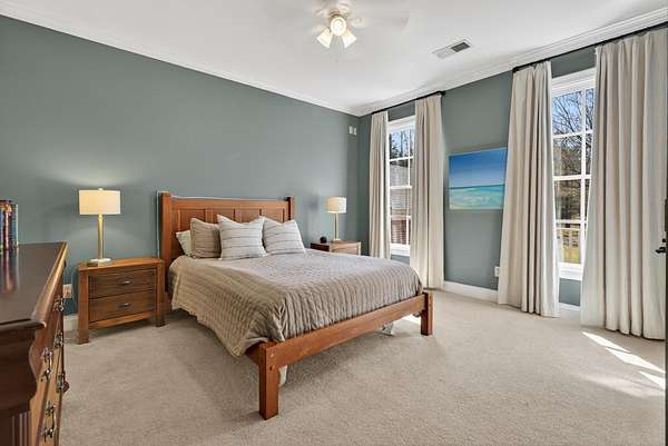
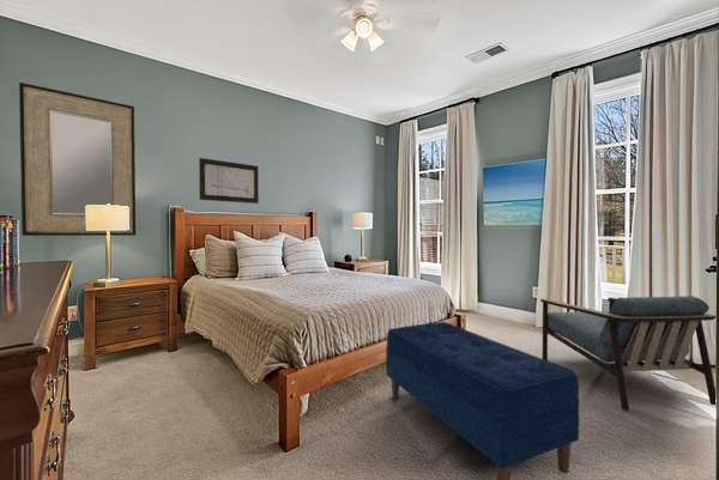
+ bench [385,321,581,480]
+ armchair [539,294,717,411]
+ home mirror [18,81,137,237]
+ wall art [198,157,260,205]
